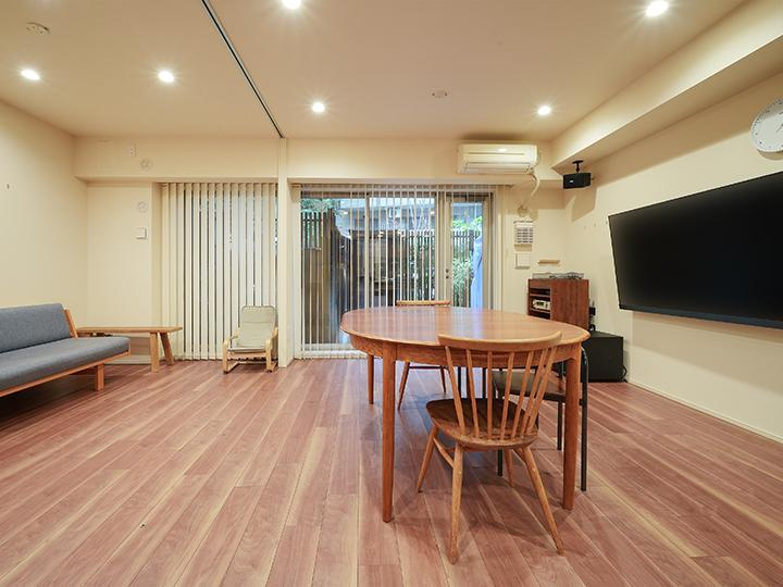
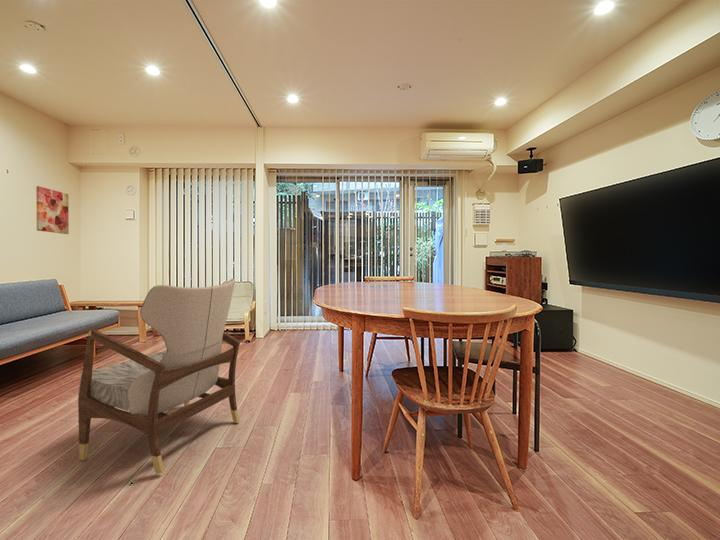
+ wall art [35,185,70,235]
+ armchair [77,278,241,475]
